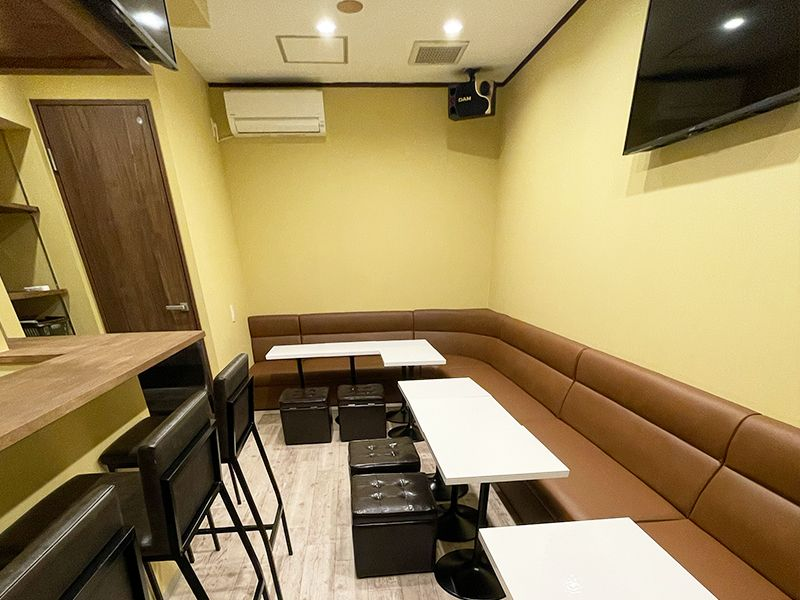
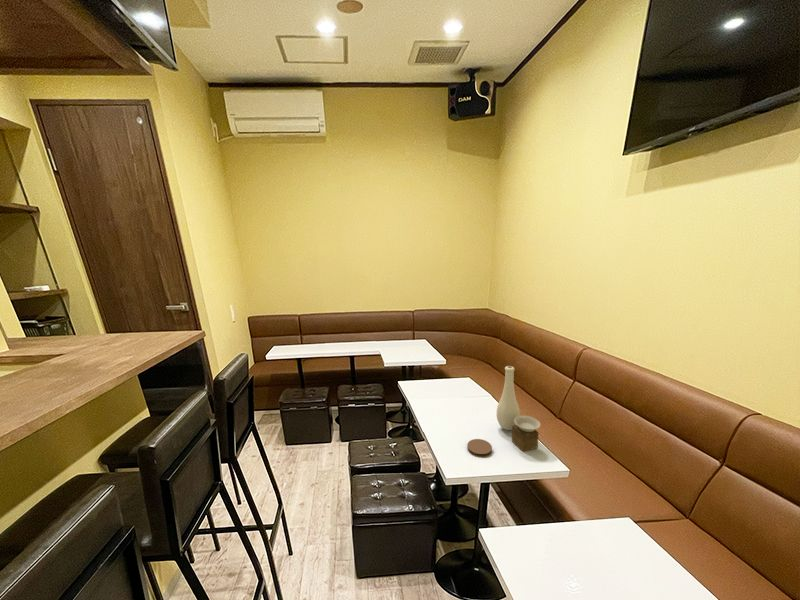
+ coaster [466,438,493,458]
+ vase [496,365,542,453]
